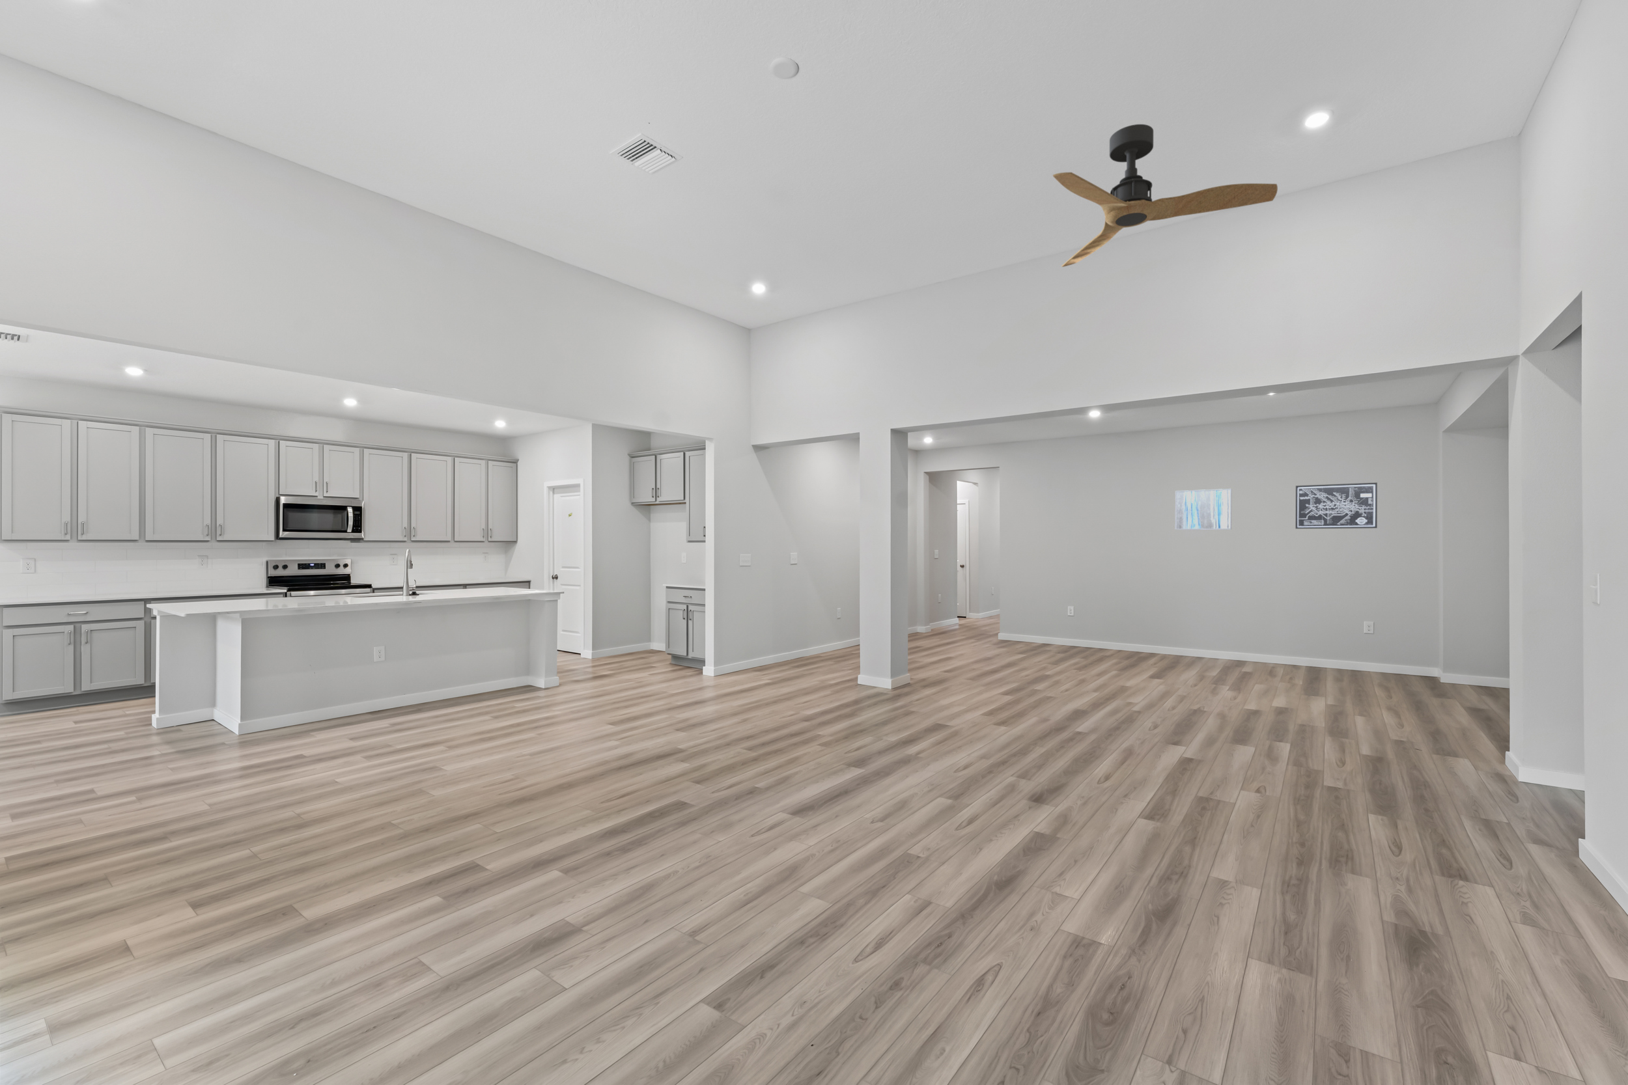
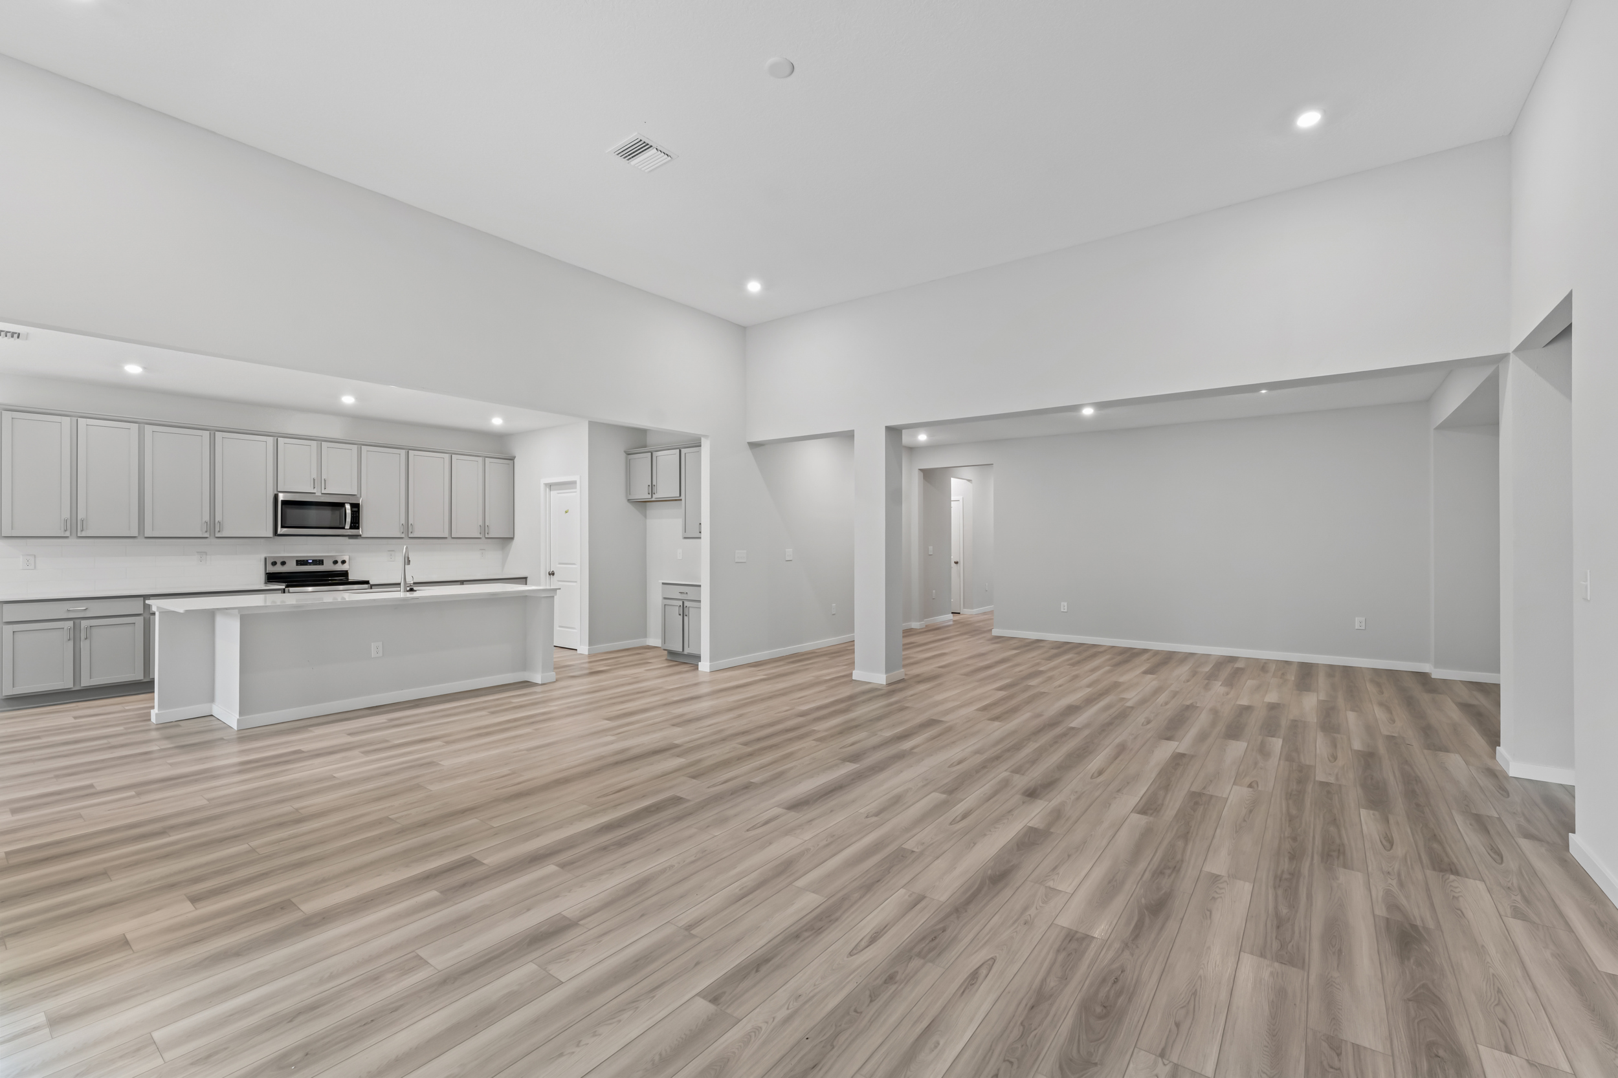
- wall art [1175,488,1232,530]
- ceiling fan [1053,124,1278,268]
- wall art [1295,482,1378,529]
